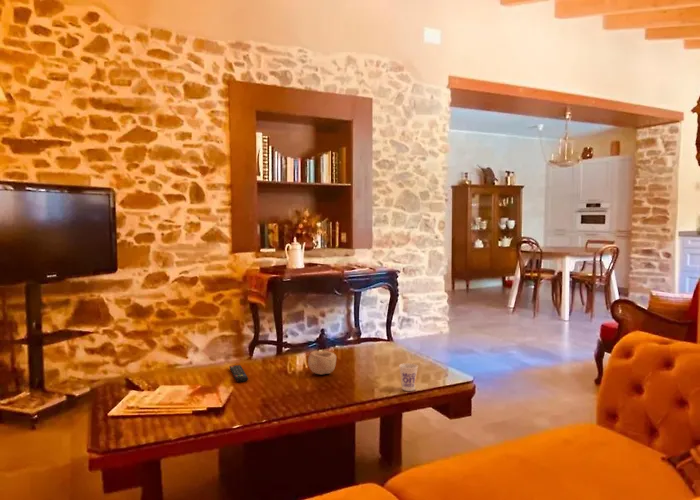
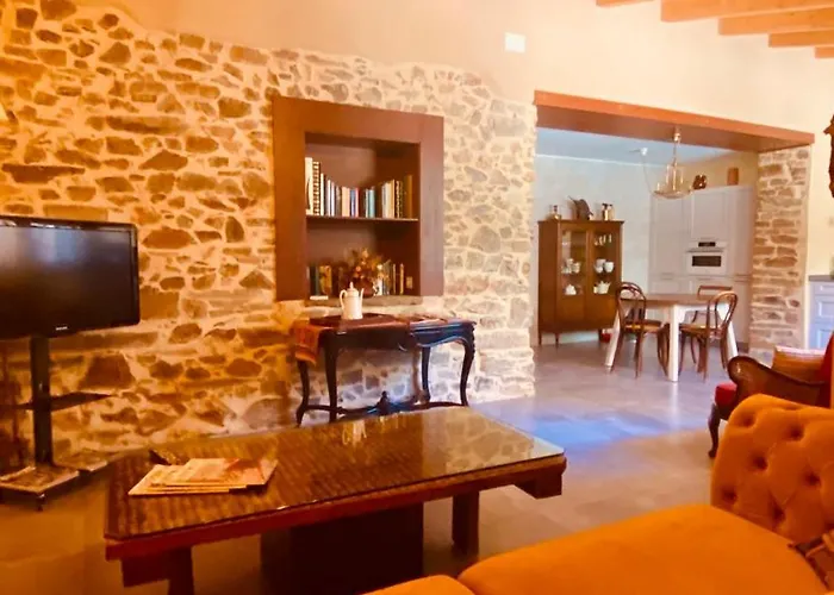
- cup [398,362,419,392]
- bowl [307,350,337,375]
- remote control [229,364,249,383]
